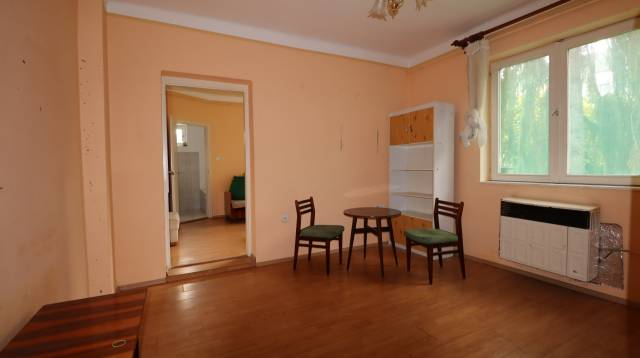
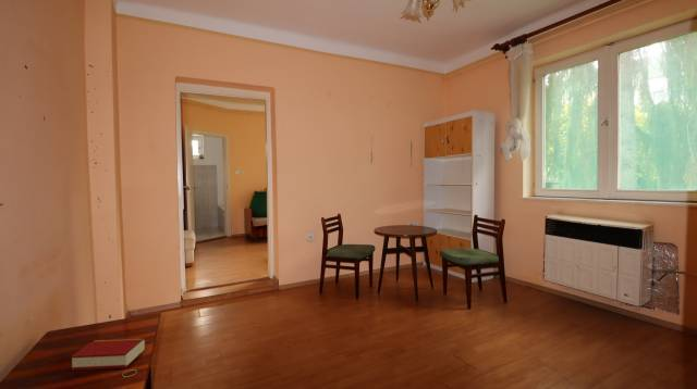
+ book [70,337,146,371]
